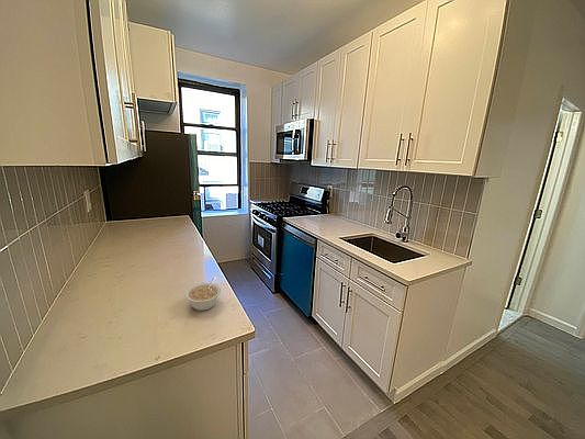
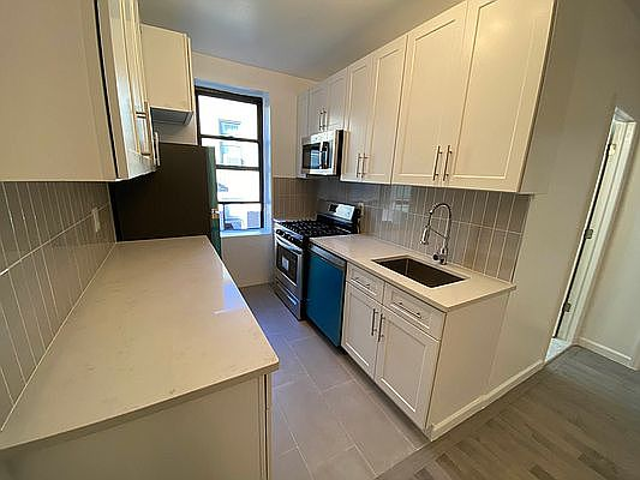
- legume [184,277,222,312]
